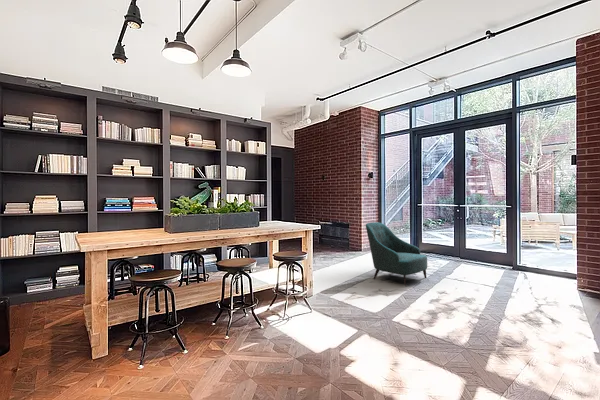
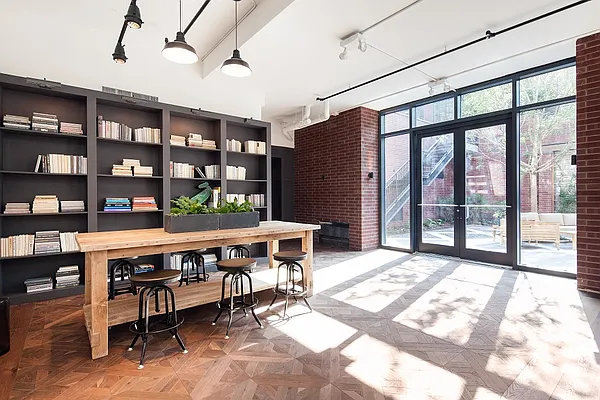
- armchair [365,221,428,287]
